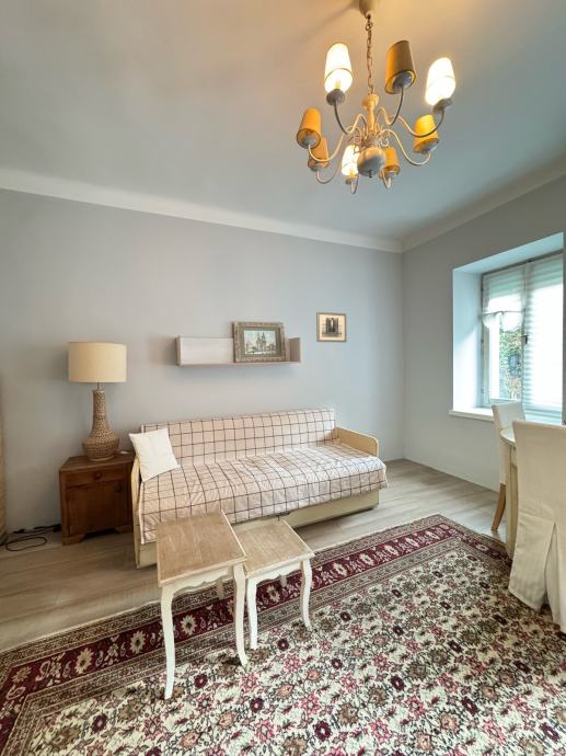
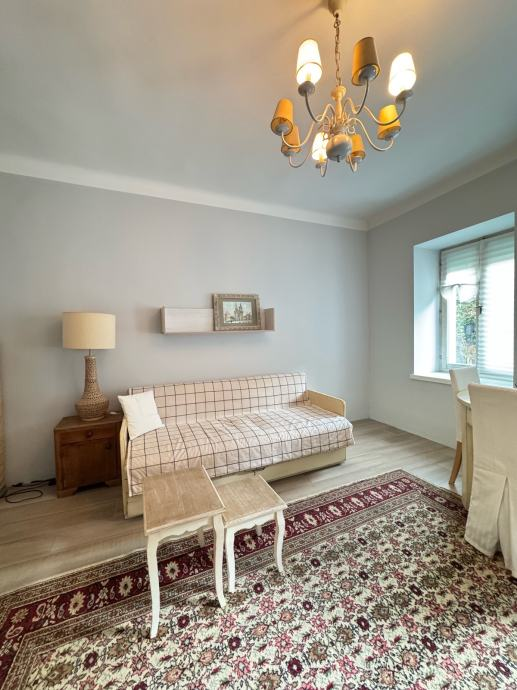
- wall art [315,311,347,343]
